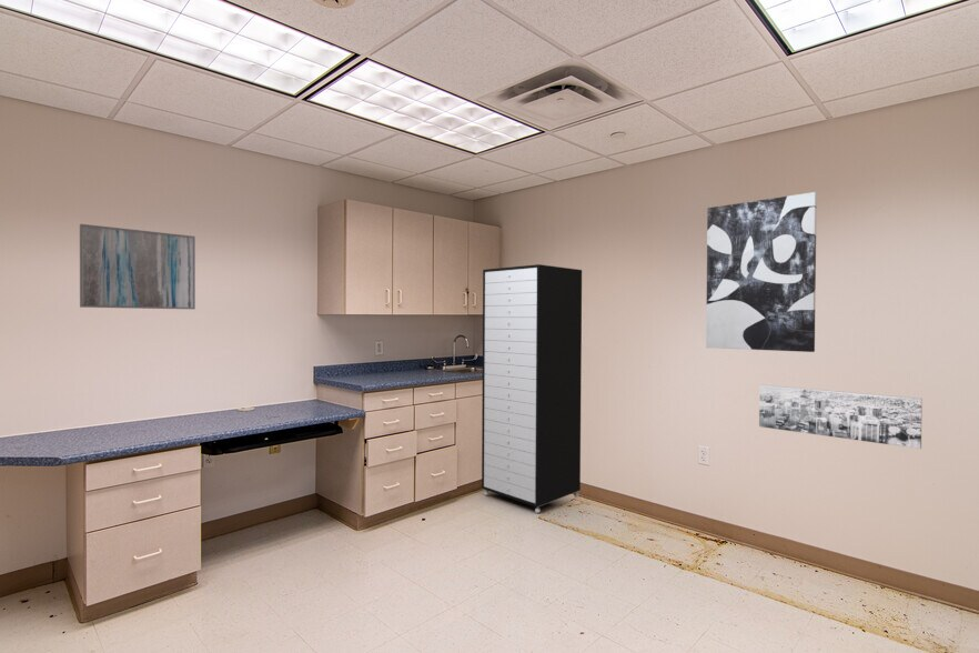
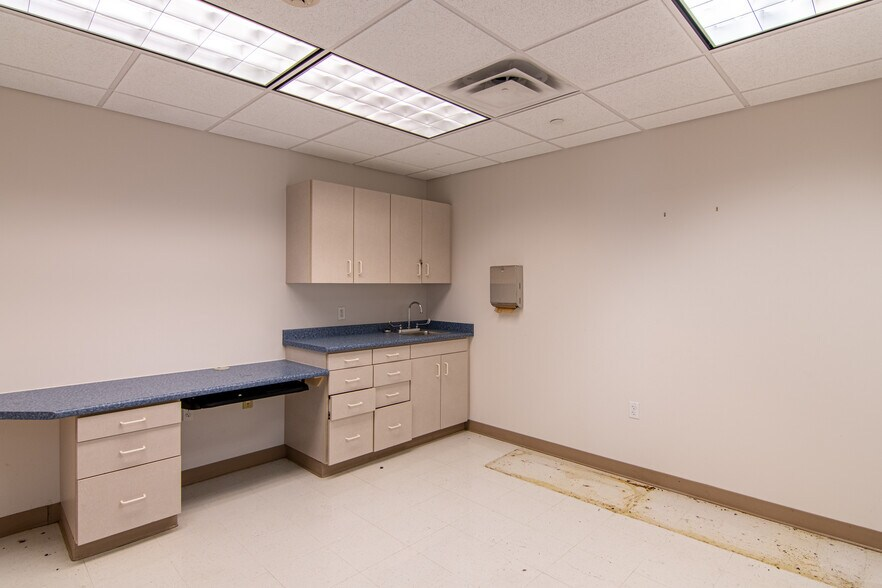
- storage cabinet [481,263,583,514]
- wall art [79,223,196,310]
- wall art [758,384,924,450]
- wall art [705,191,818,353]
